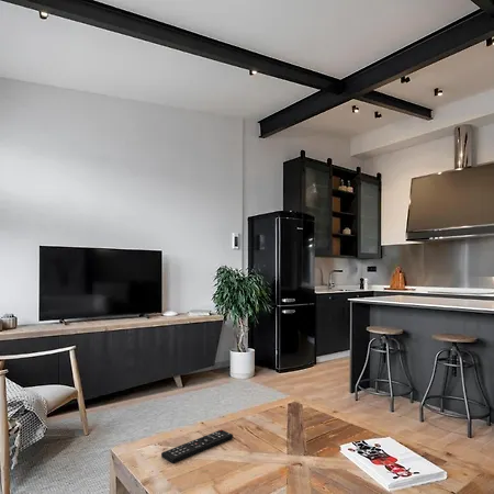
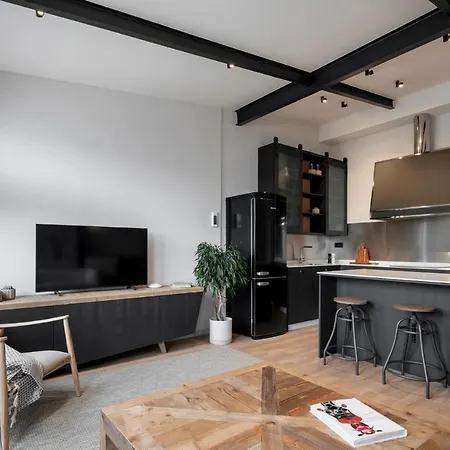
- remote control [160,429,234,464]
